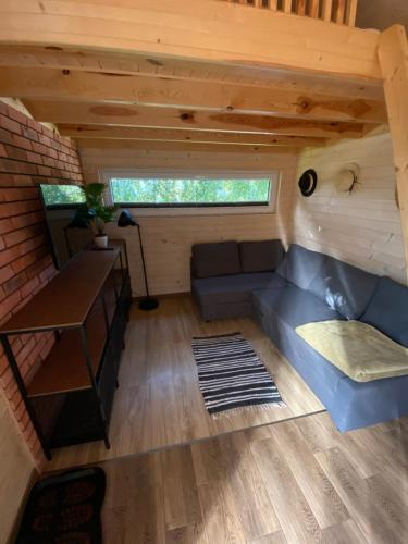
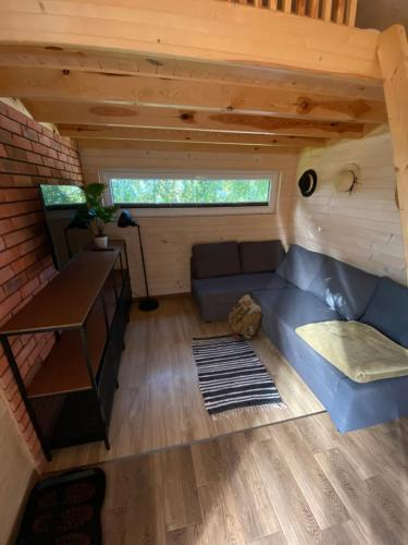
+ backpack [227,293,263,342]
